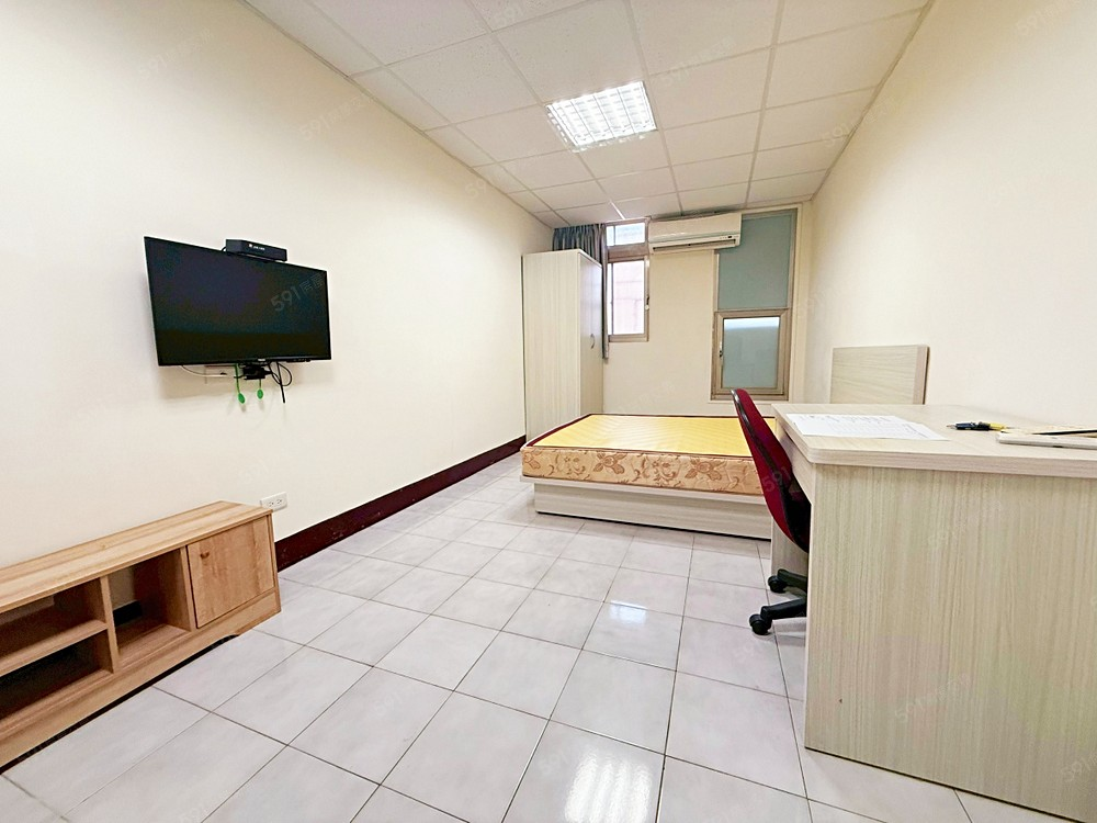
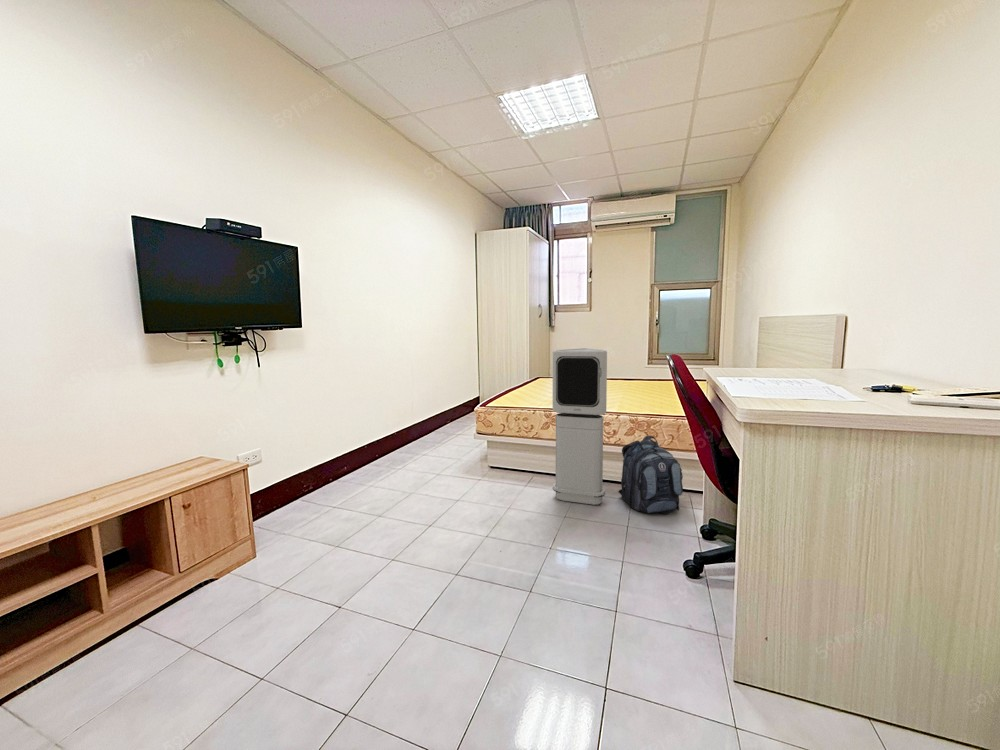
+ backpack [617,435,684,515]
+ air purifier [552,347,608,506]
